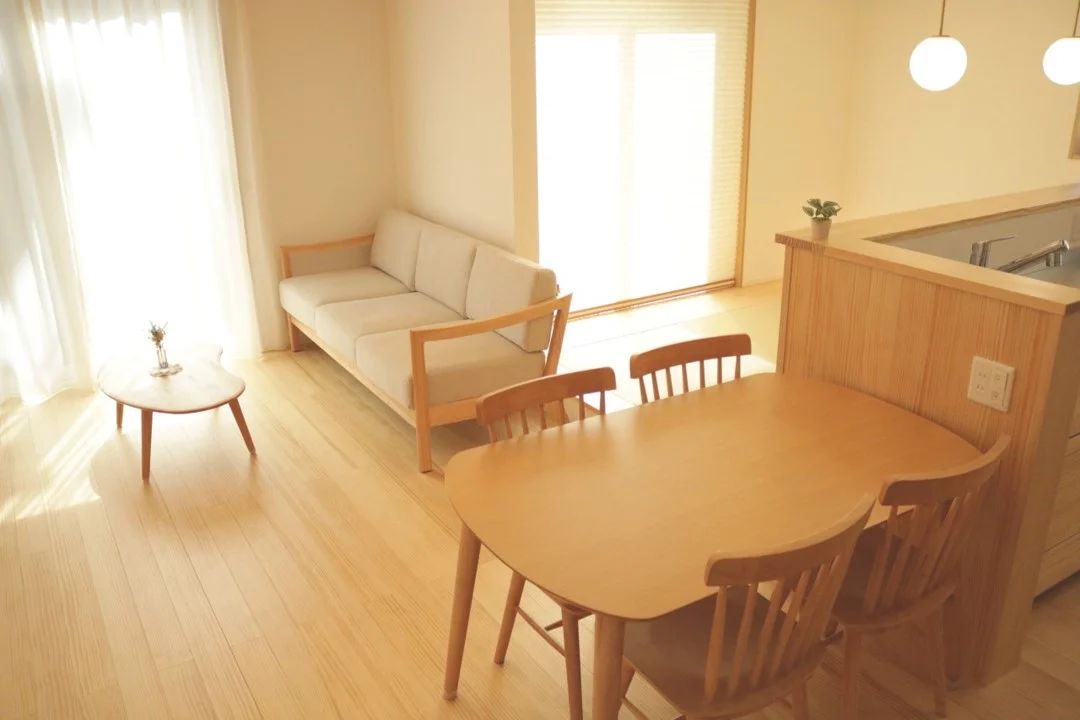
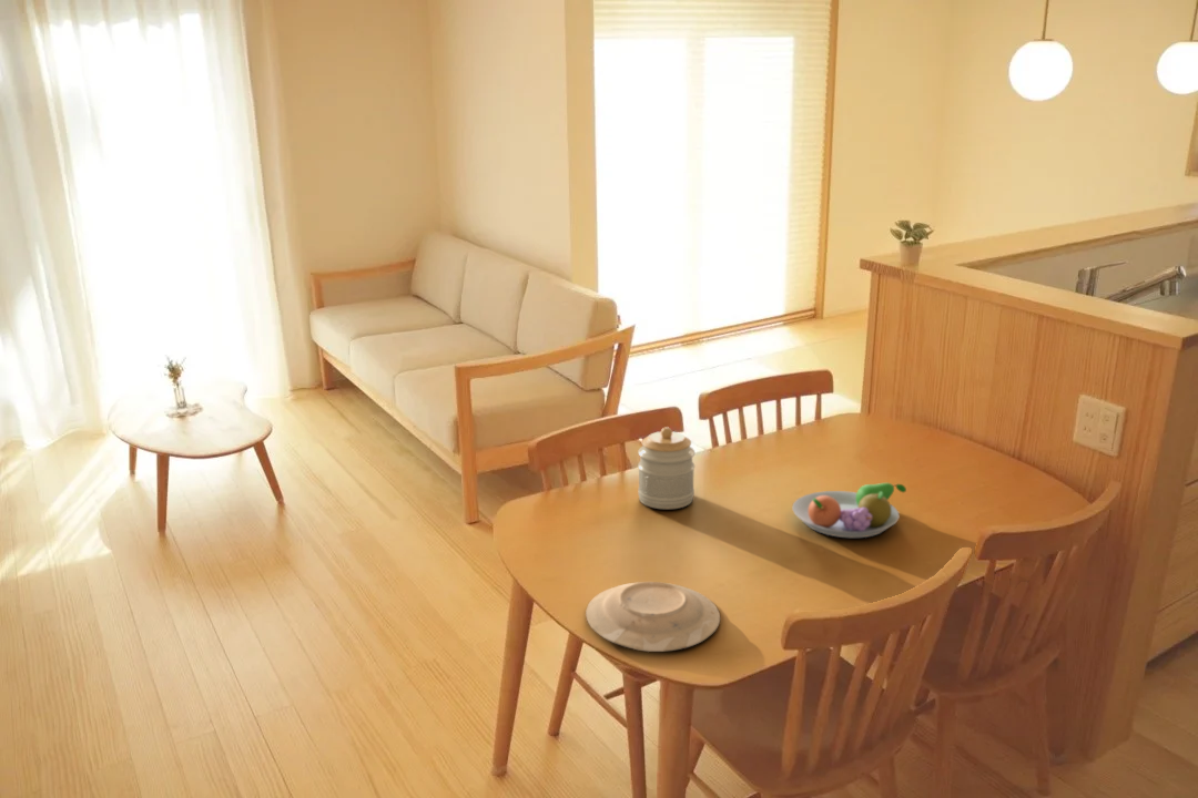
+ plate [585,581,721,653]
+ fruit bowl [791,482,907,539]
+ jar [637,426,696,510]
